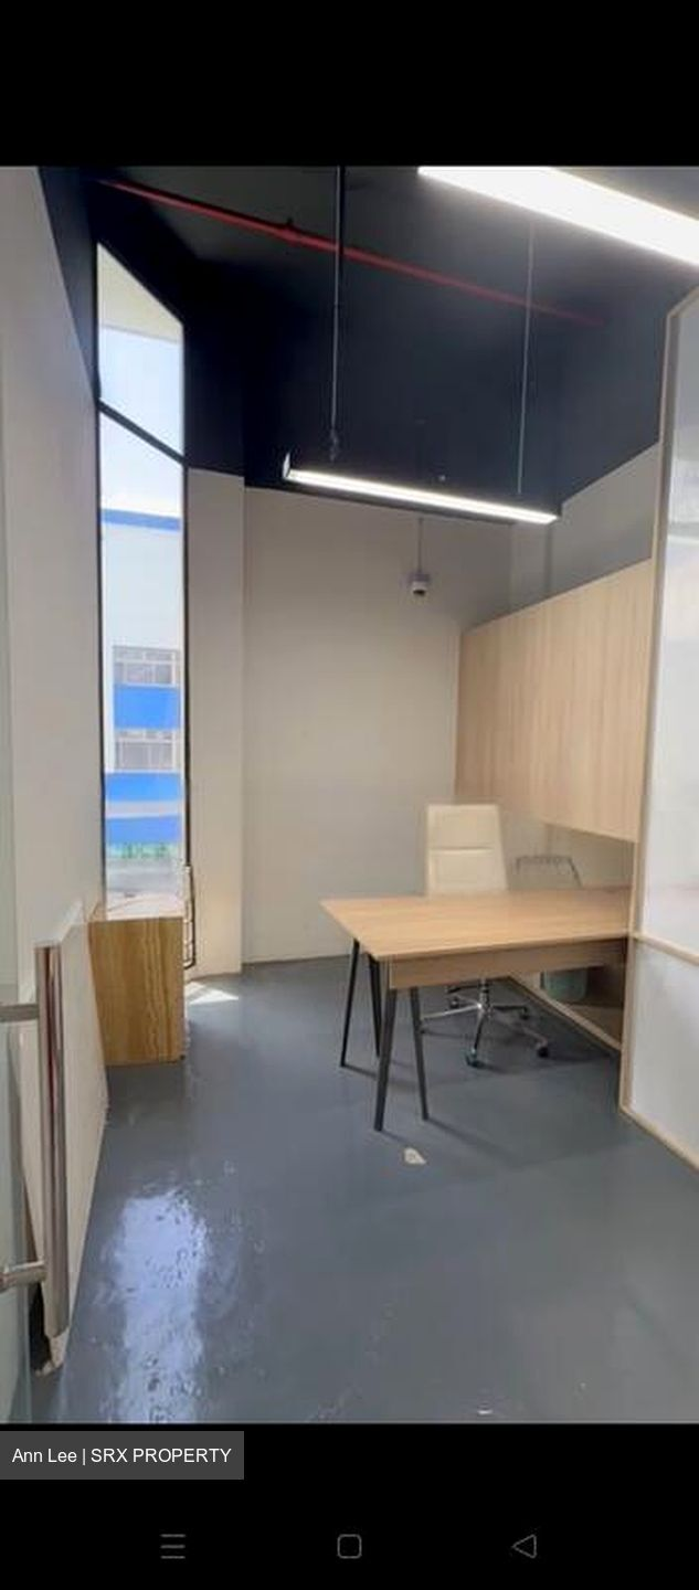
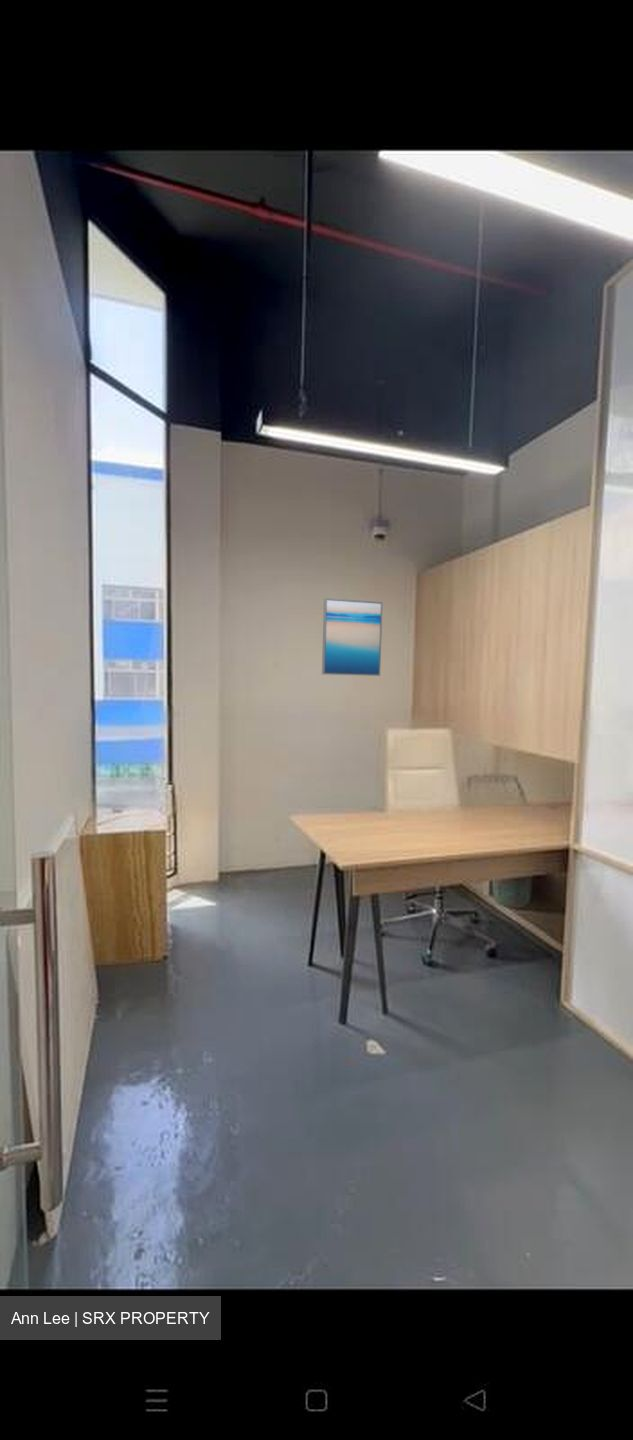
+ wall art [321,597,384,677]
